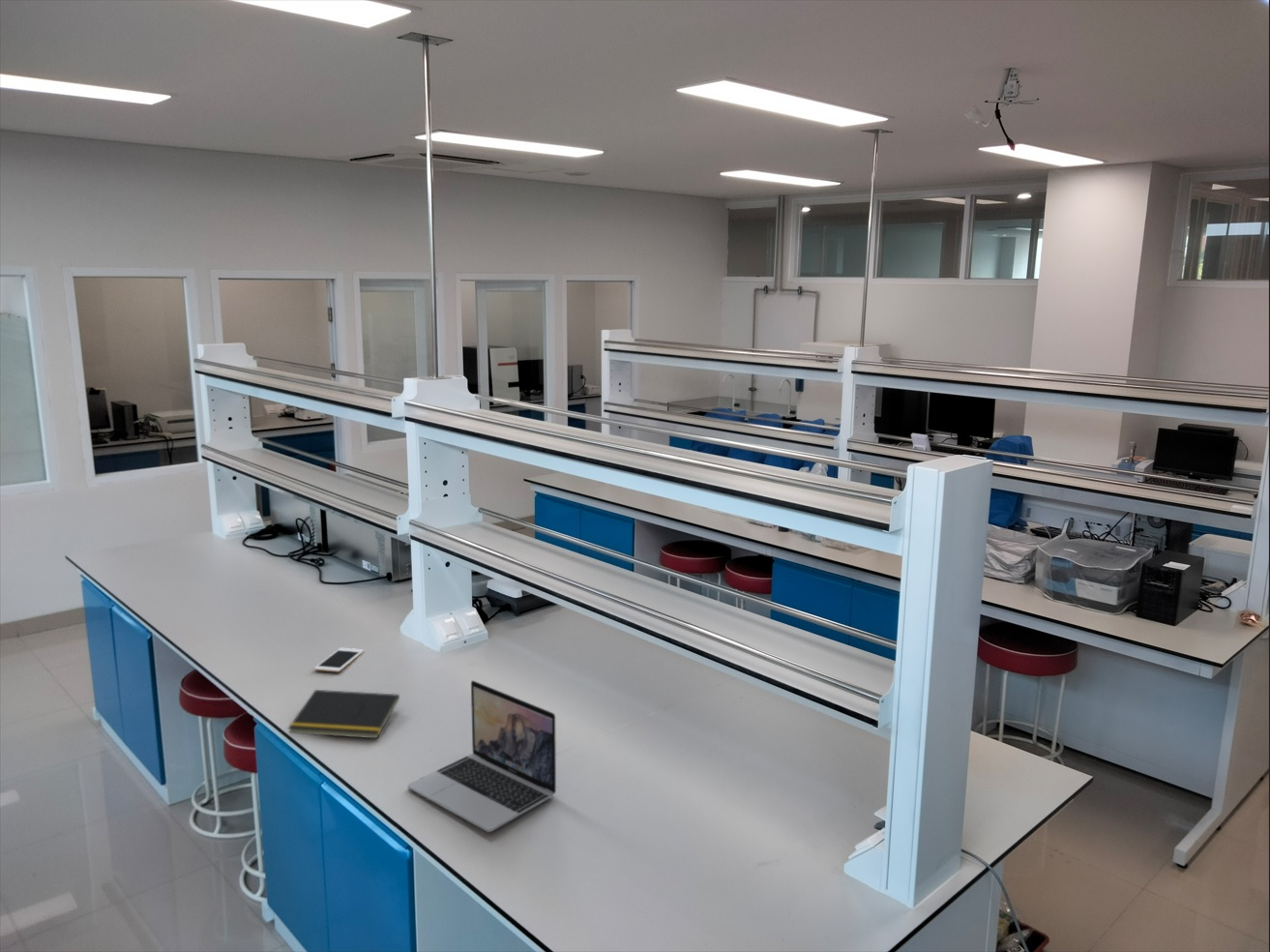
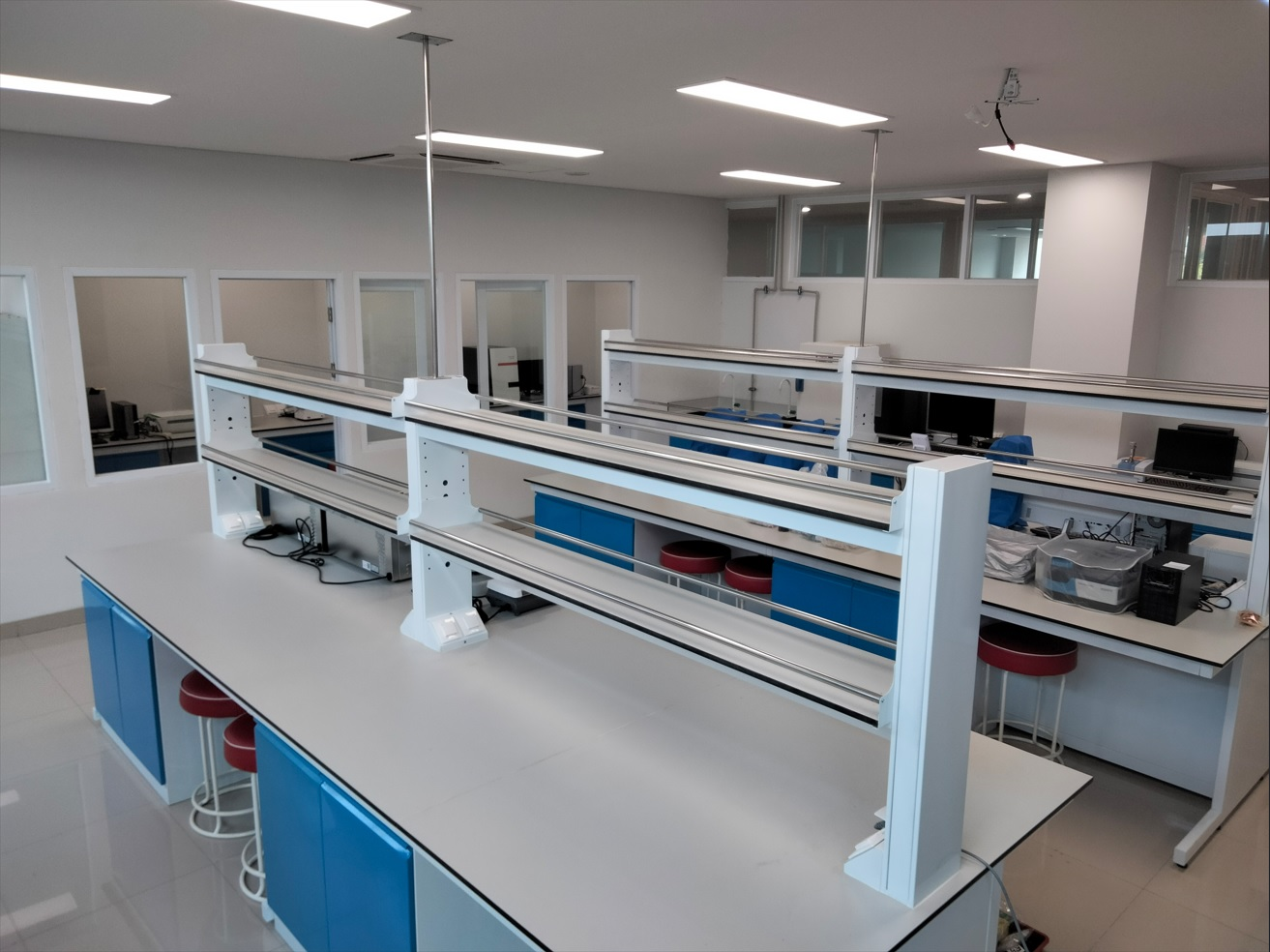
- notepad [287,689,400,739]
- cell phone [313,647,365,672]
- laptop [407,679,557,833]
